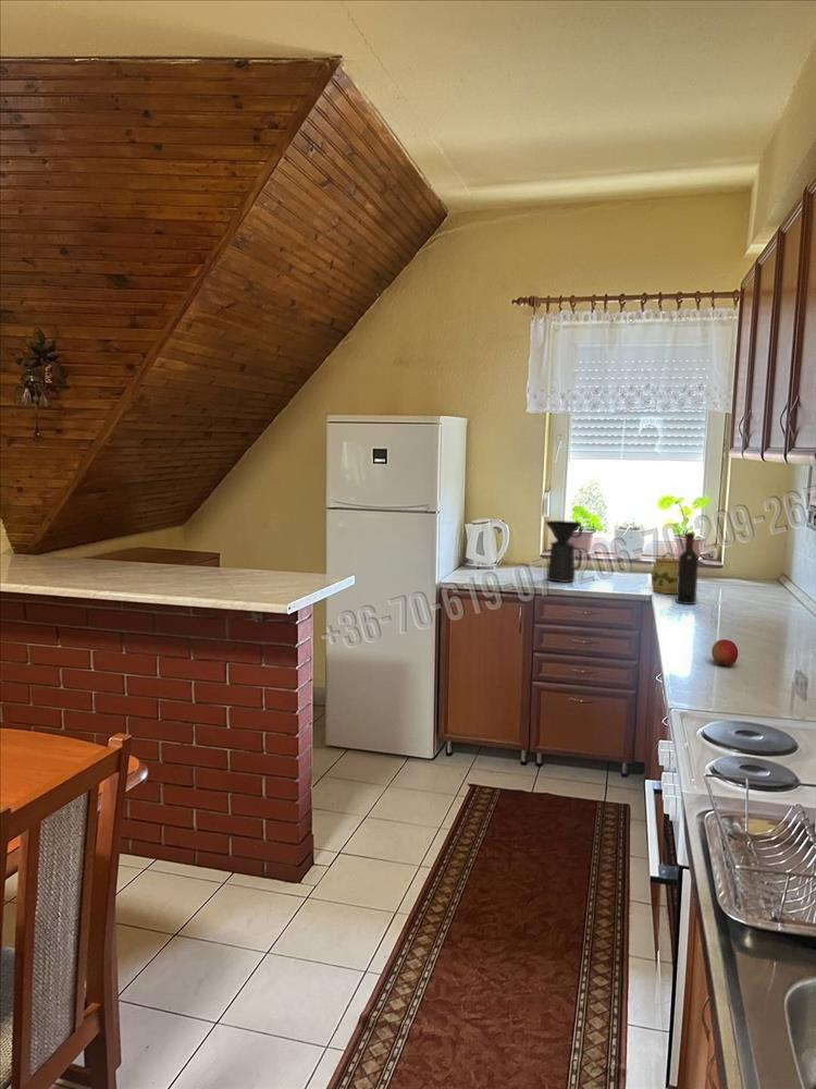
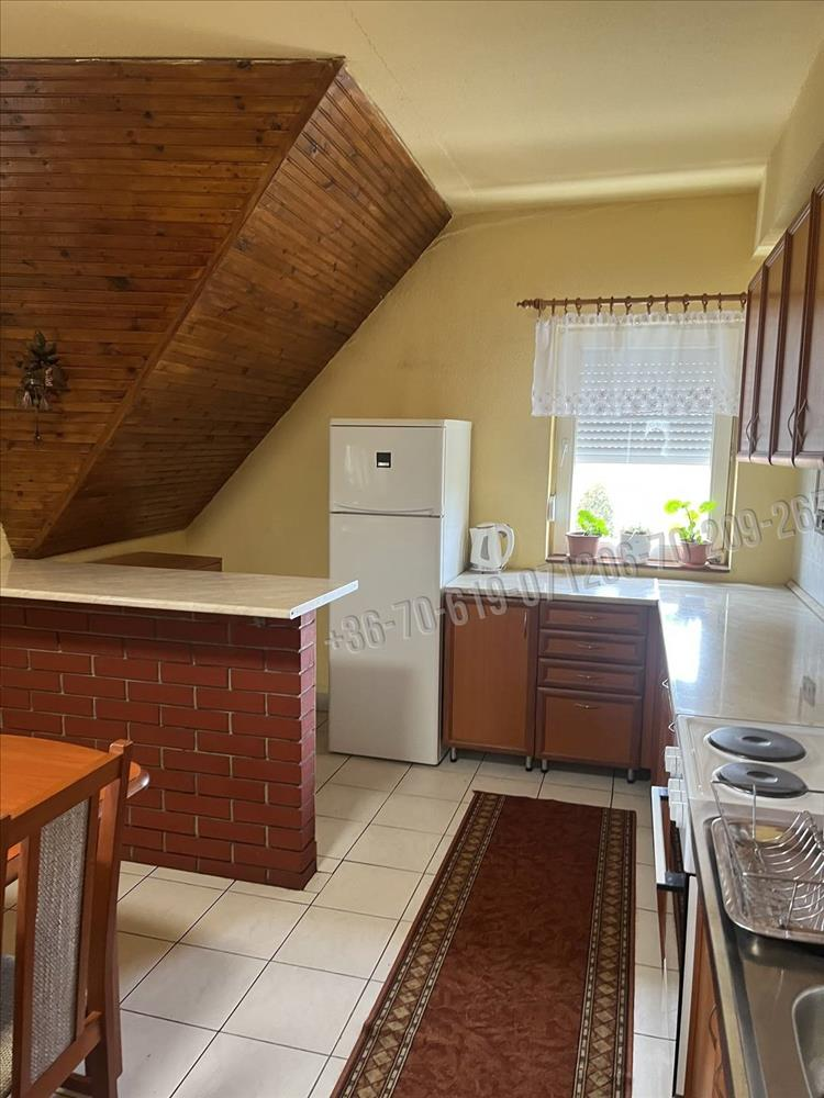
- apple [710,638,739,666]
- wine bottle [676,531,700,605]
- jar [651,551,679,595]
- coffee maker [545,519,583,583]
